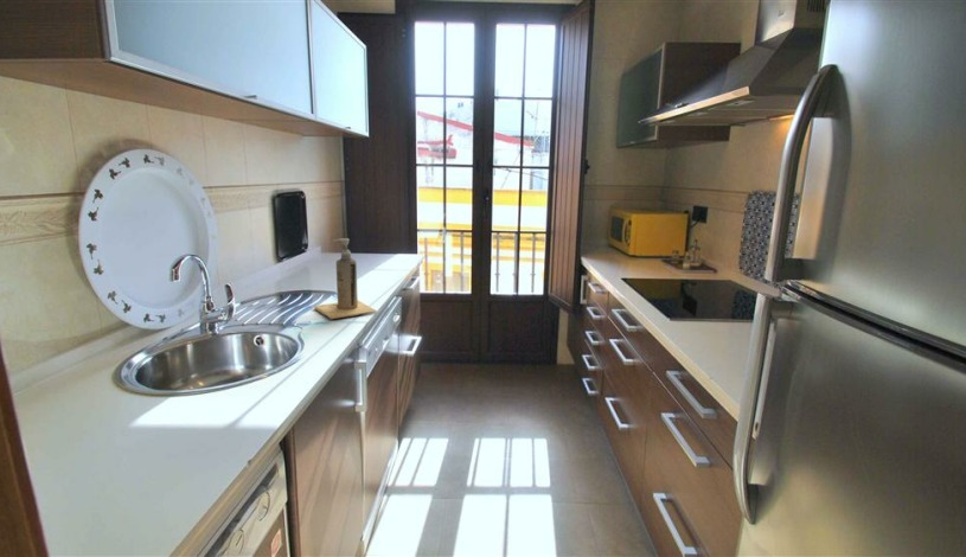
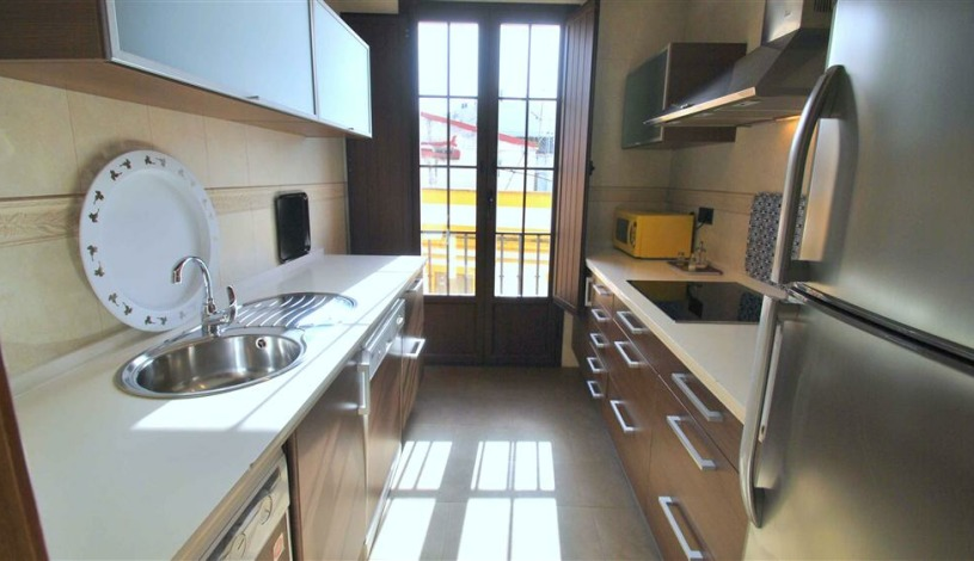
- soap dispenser [313,237,378,320]
